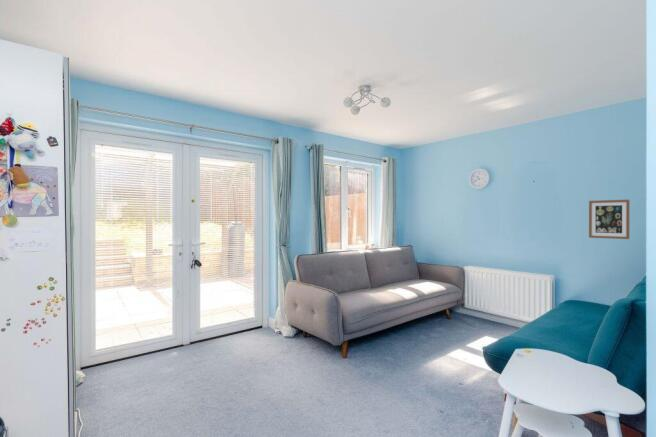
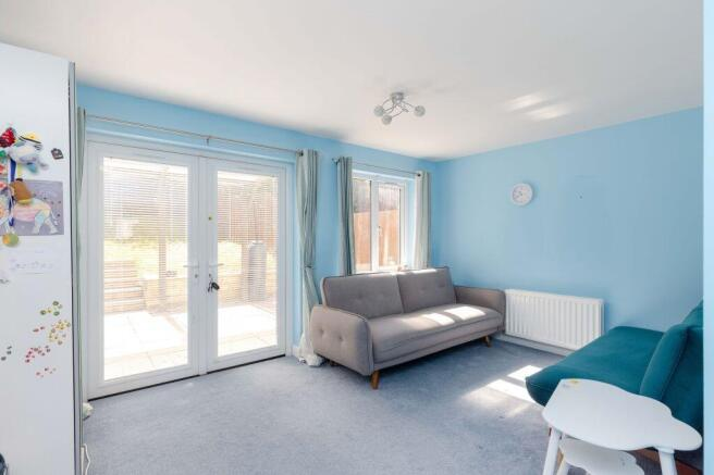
- wall art [588,199,630,240]
